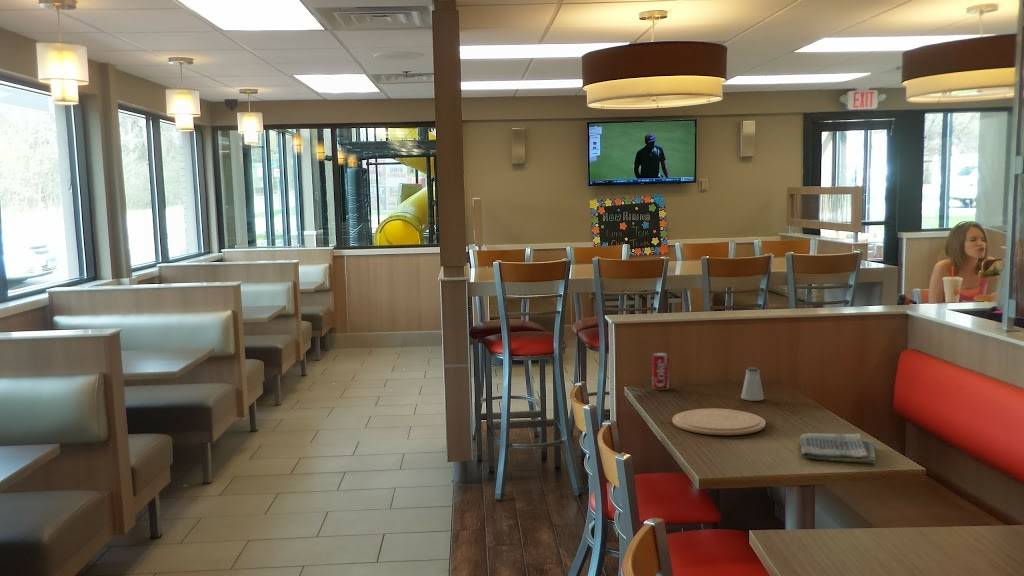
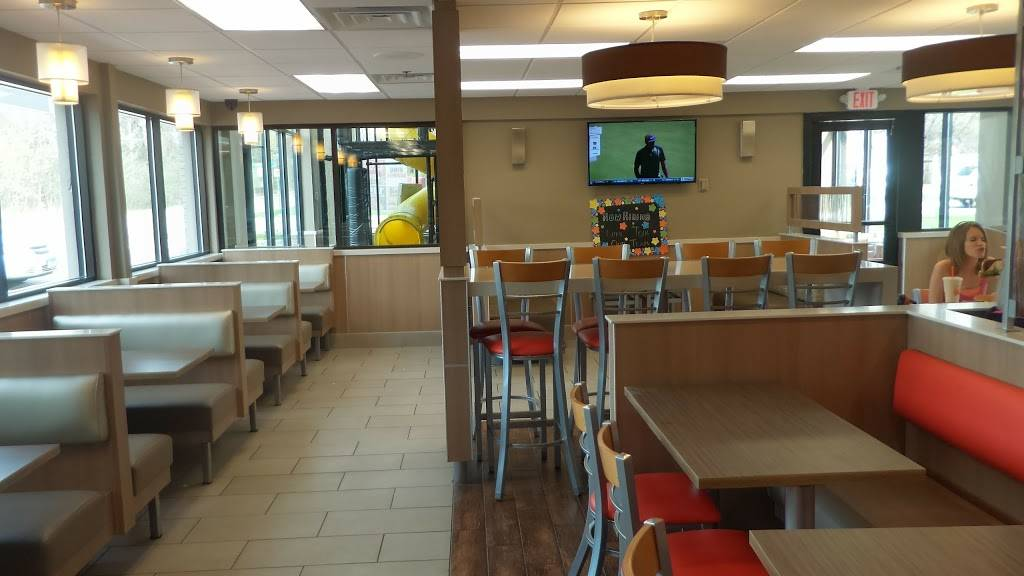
- plate [671,408,767,436]
- saltshaker [740,366,765,402]
- beverage can [651,352,670,391]
- dish towel [799,433,877,465]
